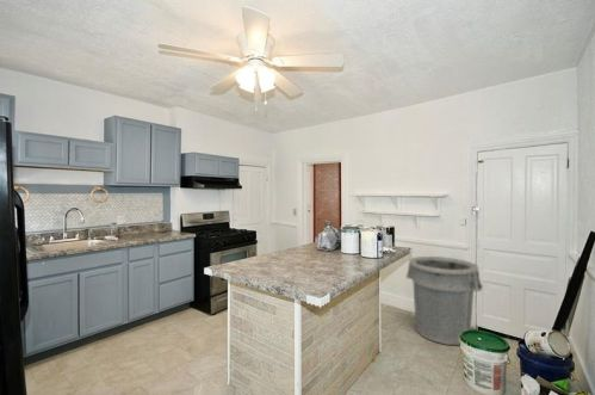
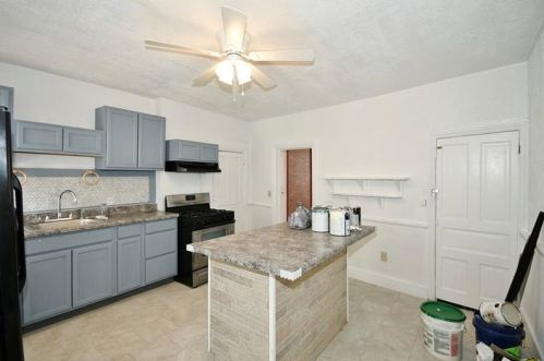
- trash can [405,255,484,346]
